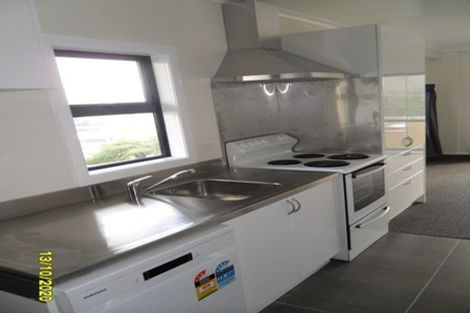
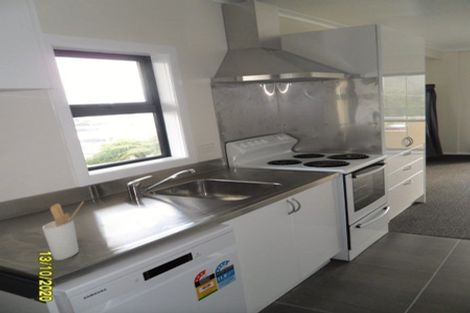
+ utensil holder [41,200,85,261]
